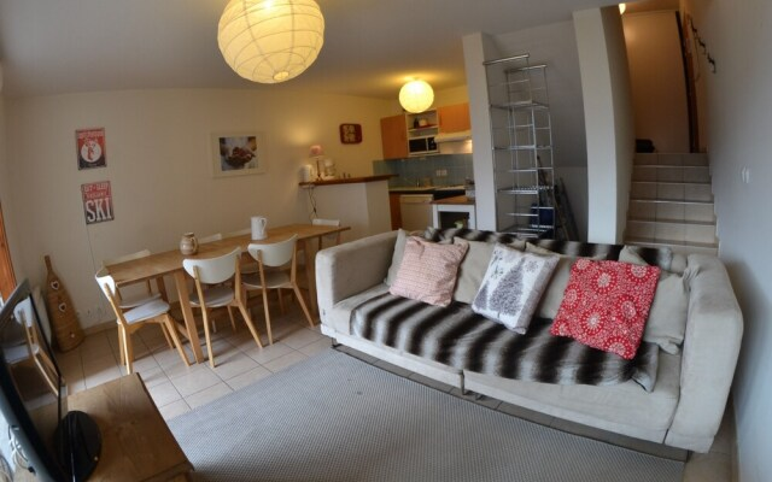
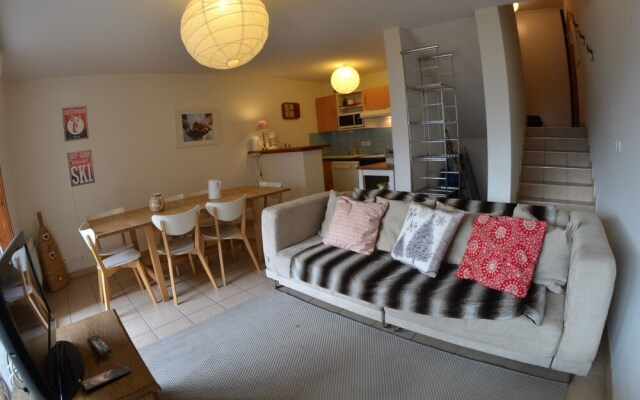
+ remote control [87,334,113,357]
+ smartphone [81,363,132,392]
